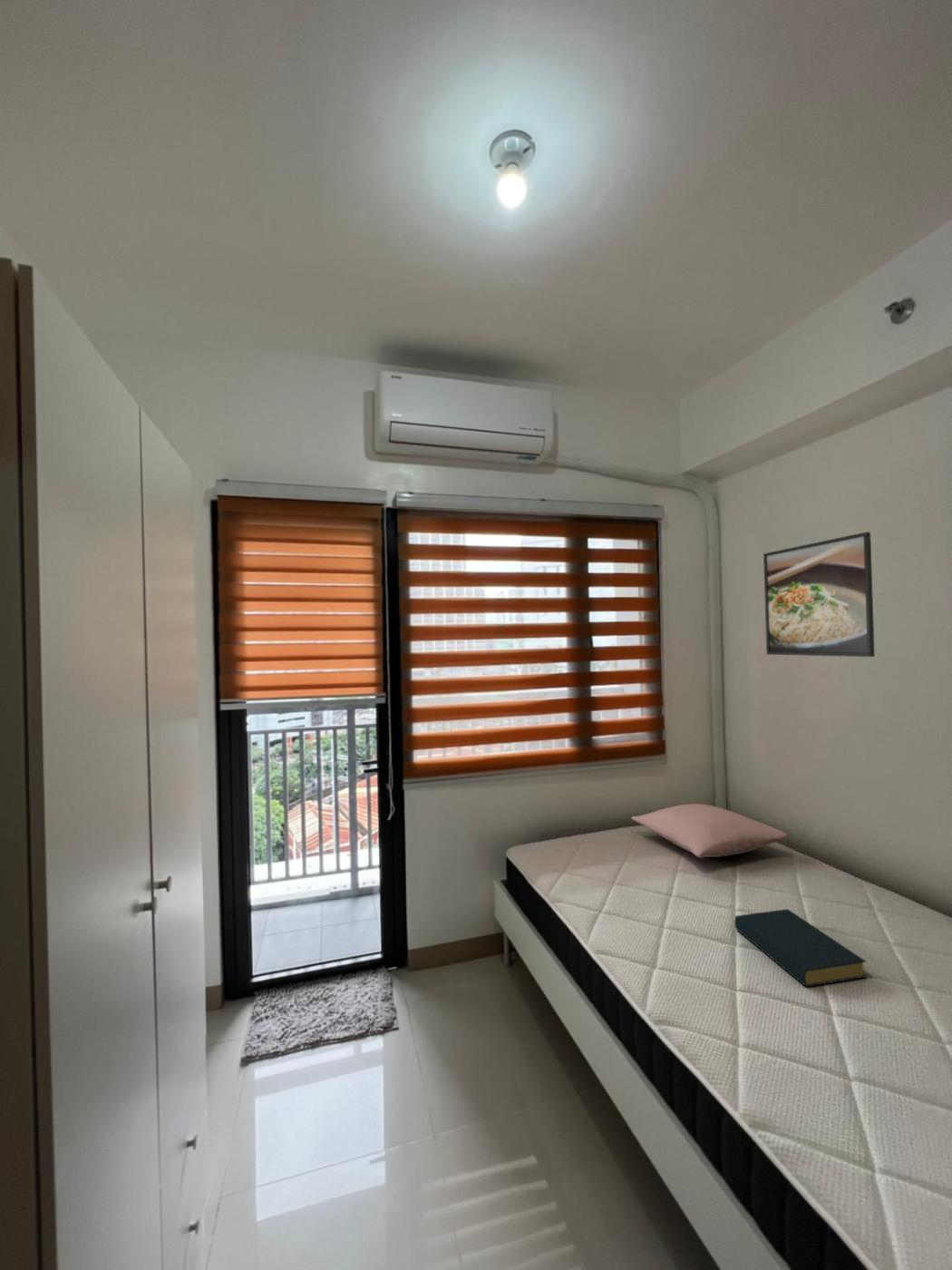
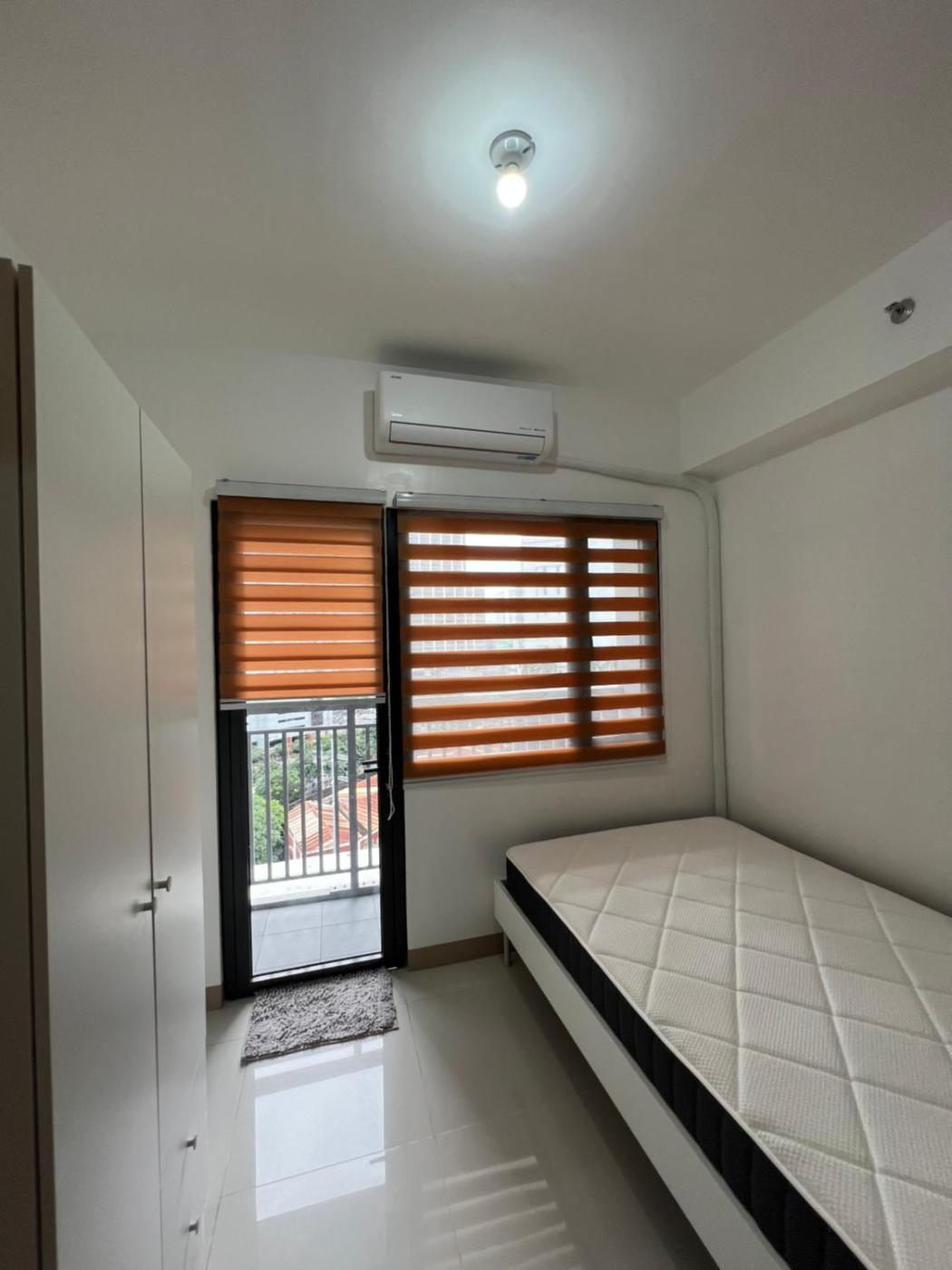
- hardback book [733,908,868,988]
- pillow [631,803,789,859]
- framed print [763,531,876,658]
